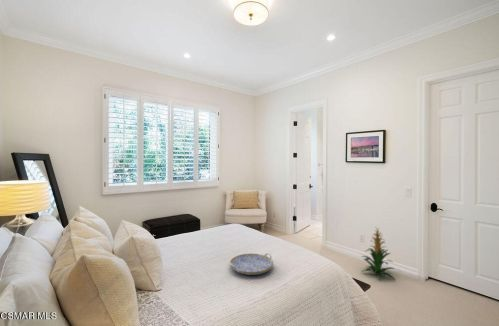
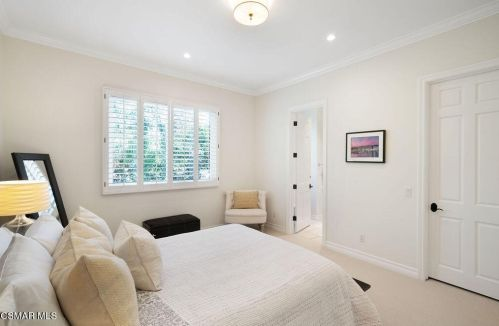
- serving tray [229,252,274,276]
- indoor plant [360,226,396,281]
